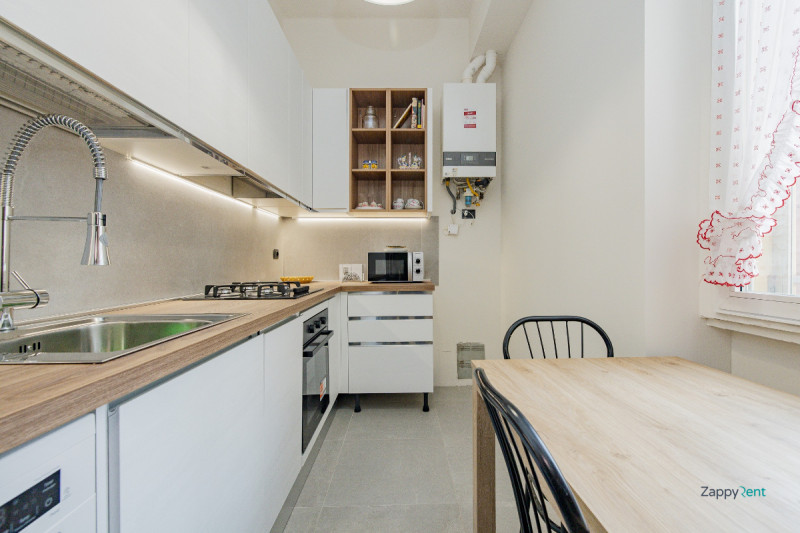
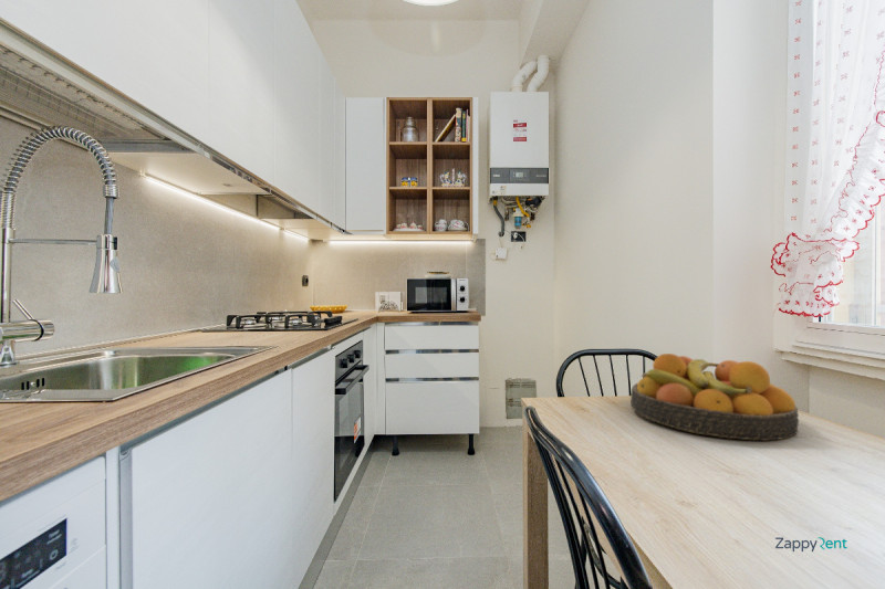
+ fruit bowl [629,353,800,442]
